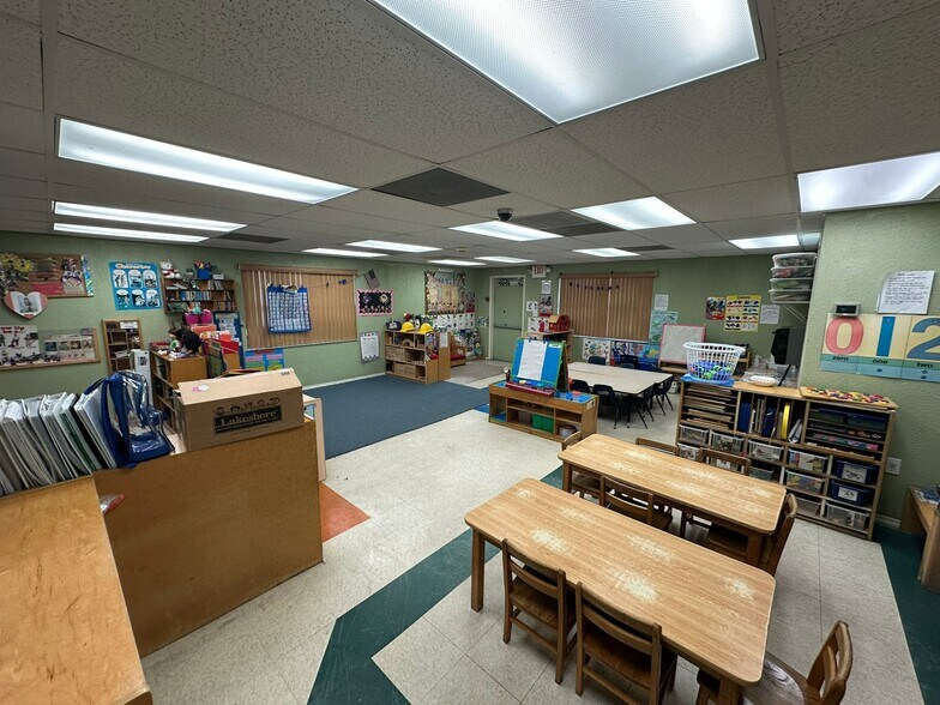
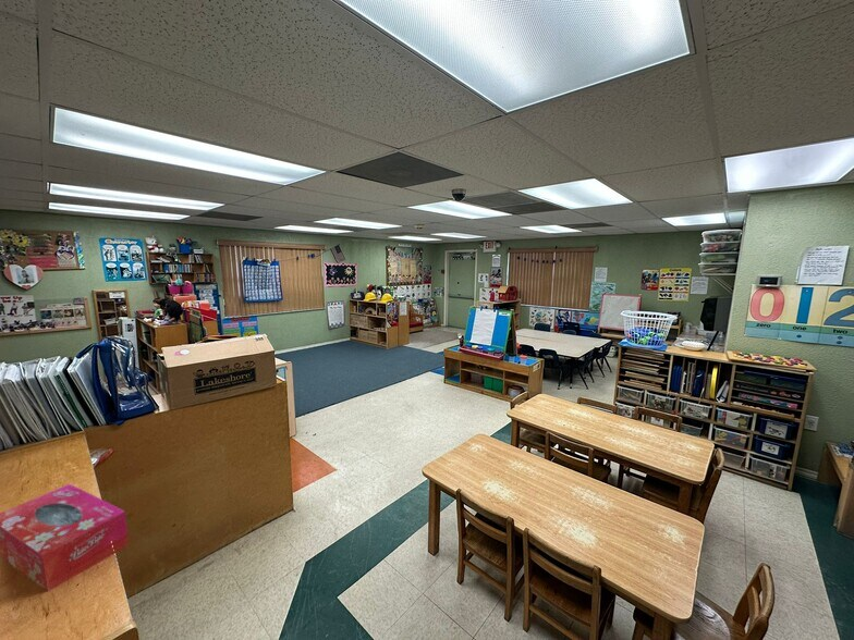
+ tissue box [0,483,131,592]
